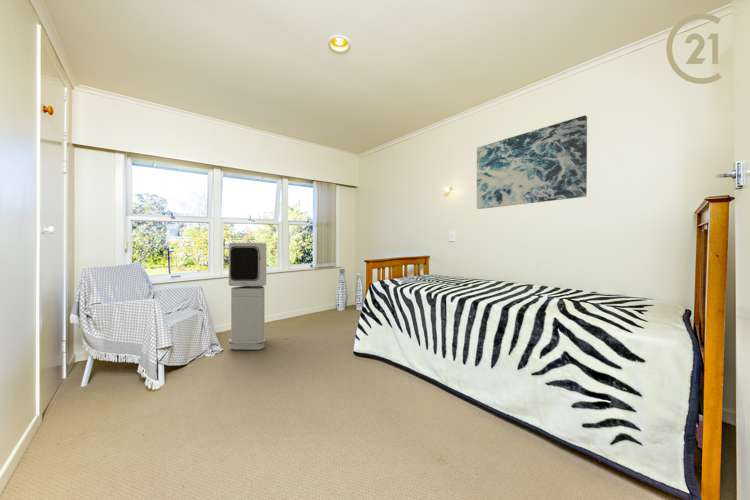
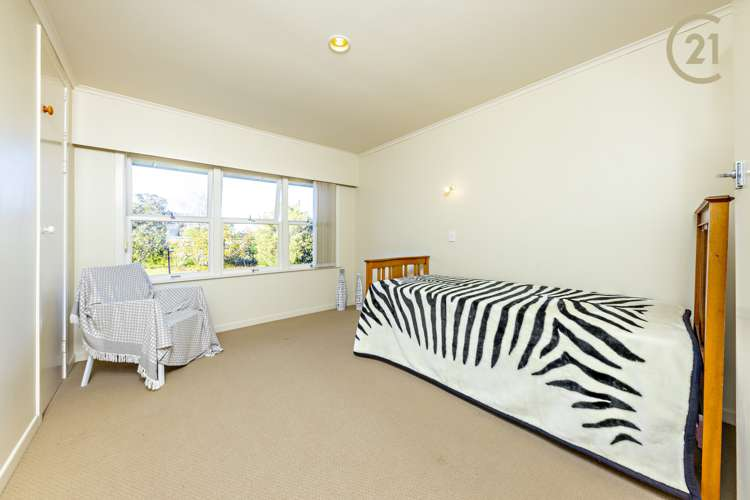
- air purifier [228,242,267,351]
- wall art [476,114,588,210]
